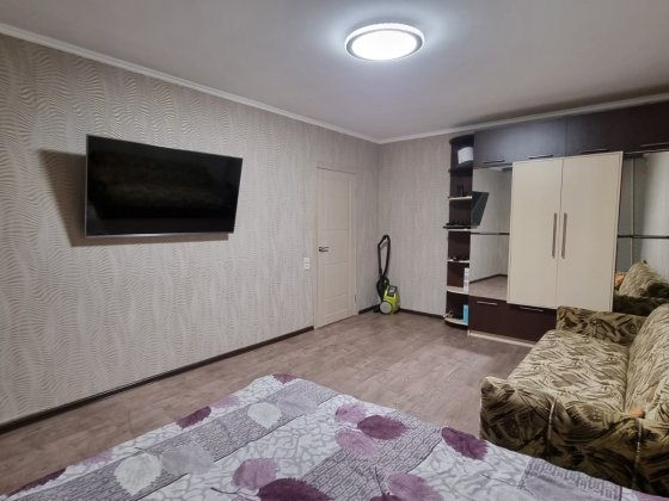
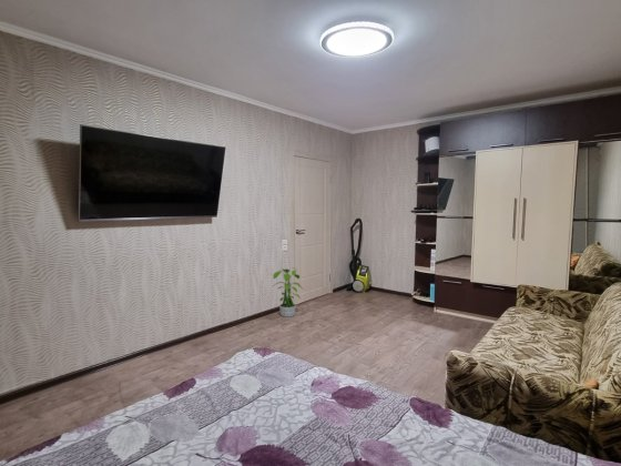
+ potted plant [272,266,304,318]
